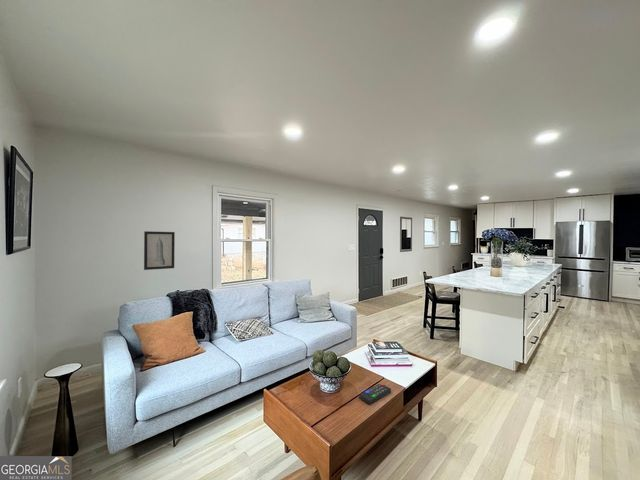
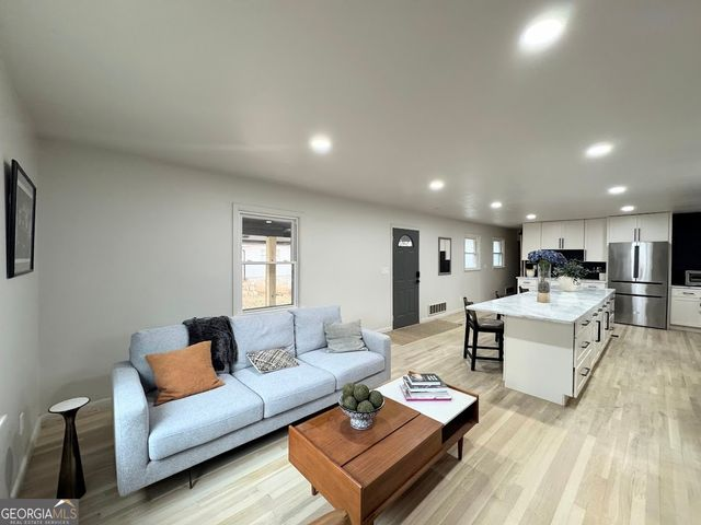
- remote control [358,382,392,405]
- wall art [143,230,176,271]
